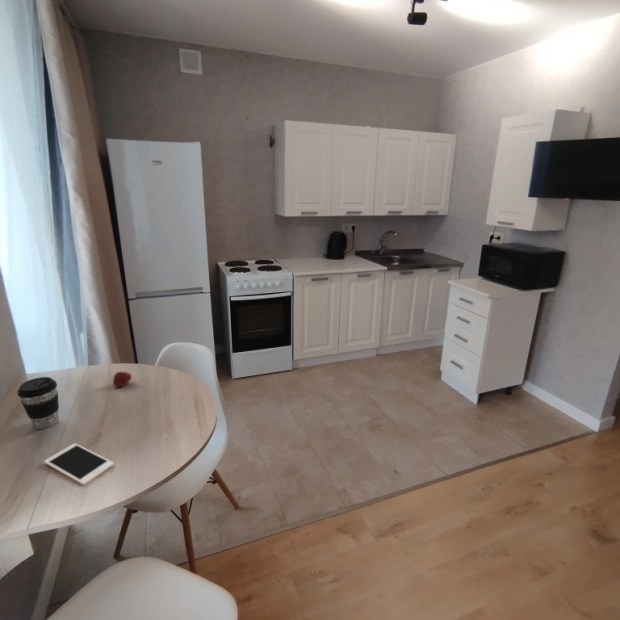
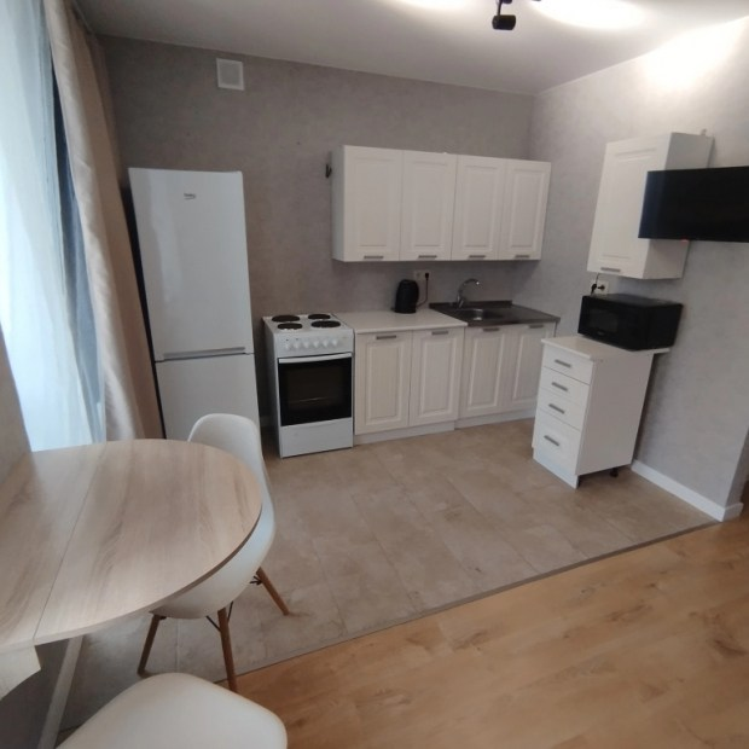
- fruit [112,371,132,389]
- coffee cup [16,376,60,430]
- cell phone [43,442,115,486]
